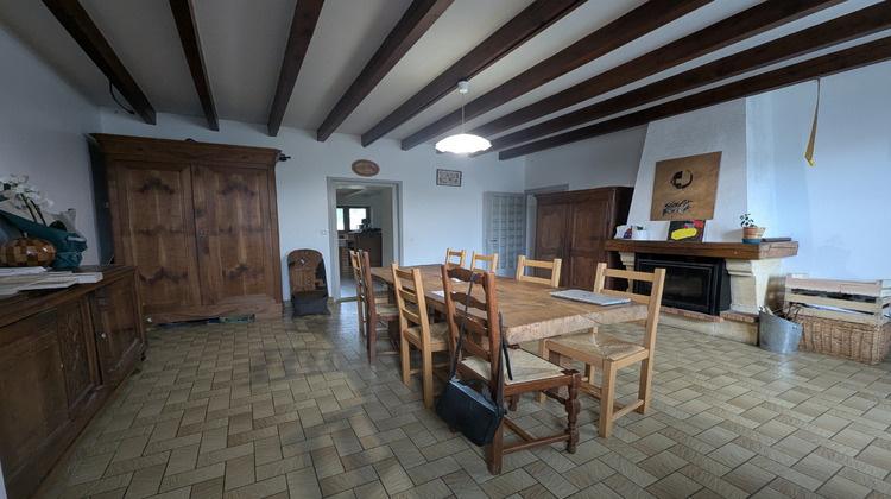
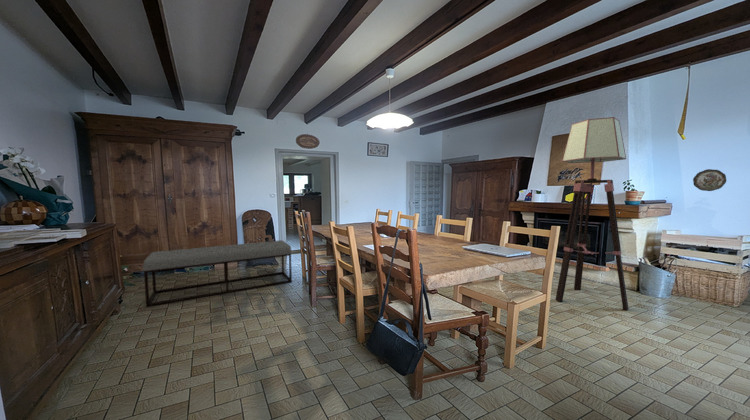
+ bench [142,239,293,308]
+ decorative plate [692,168,727,192]
+ floor lamp [555,116,629,311]
